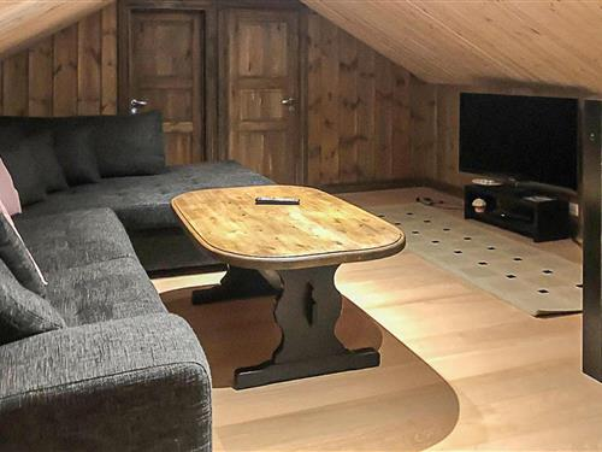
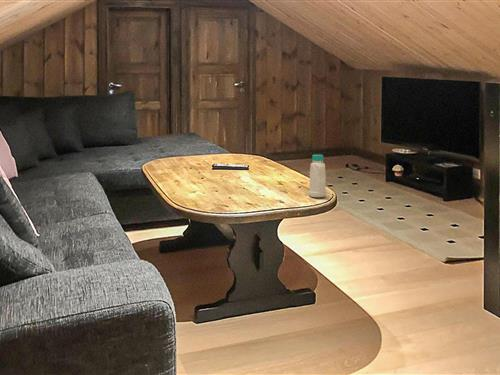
+ bottle [308,154,327,198]
